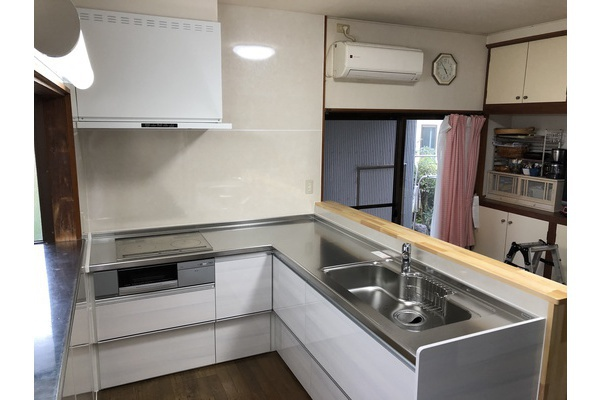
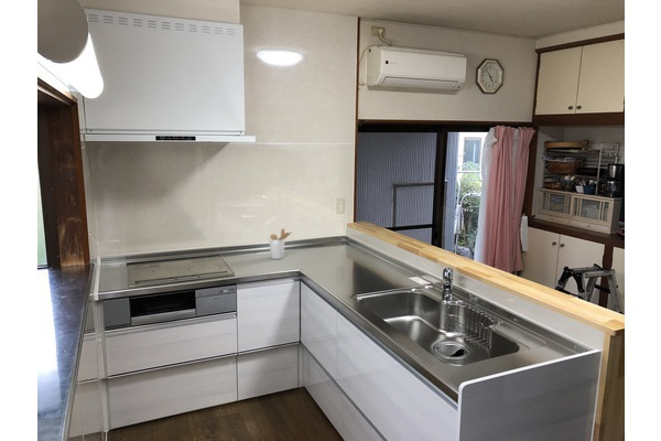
+ utensil holder [269,227,293,260]
